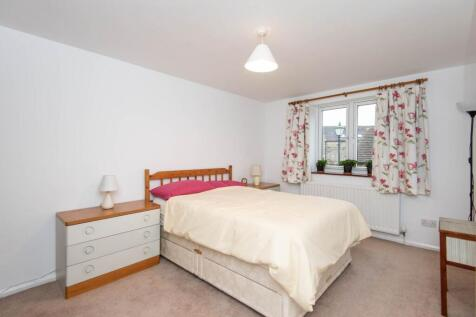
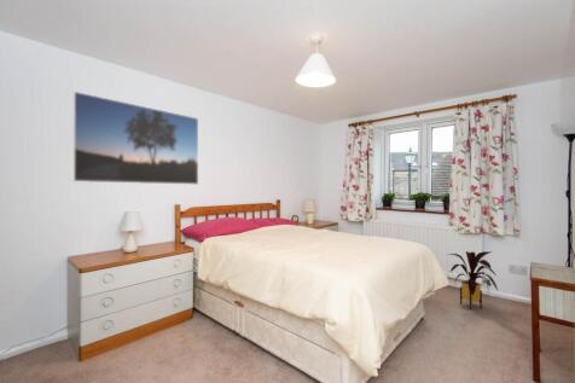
+ house plant [448,250,499,311]
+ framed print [72,91,199,186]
